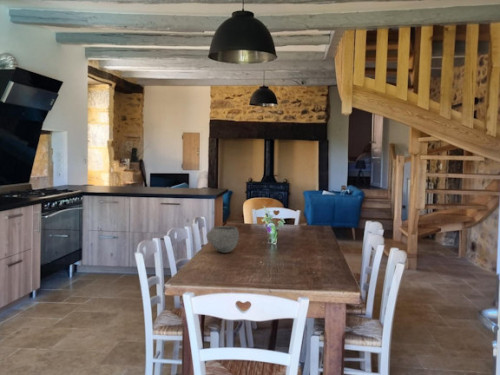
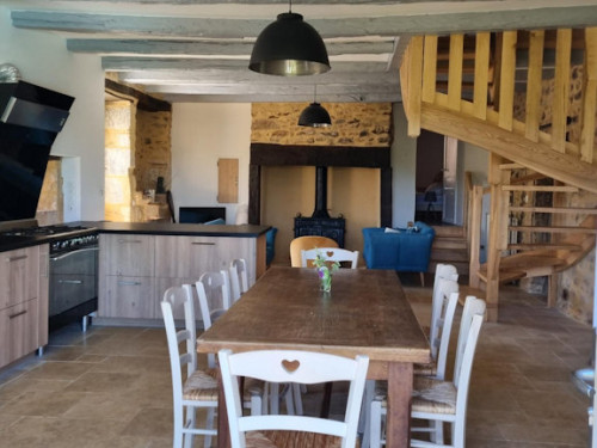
- bowl [205,225,240,254]
